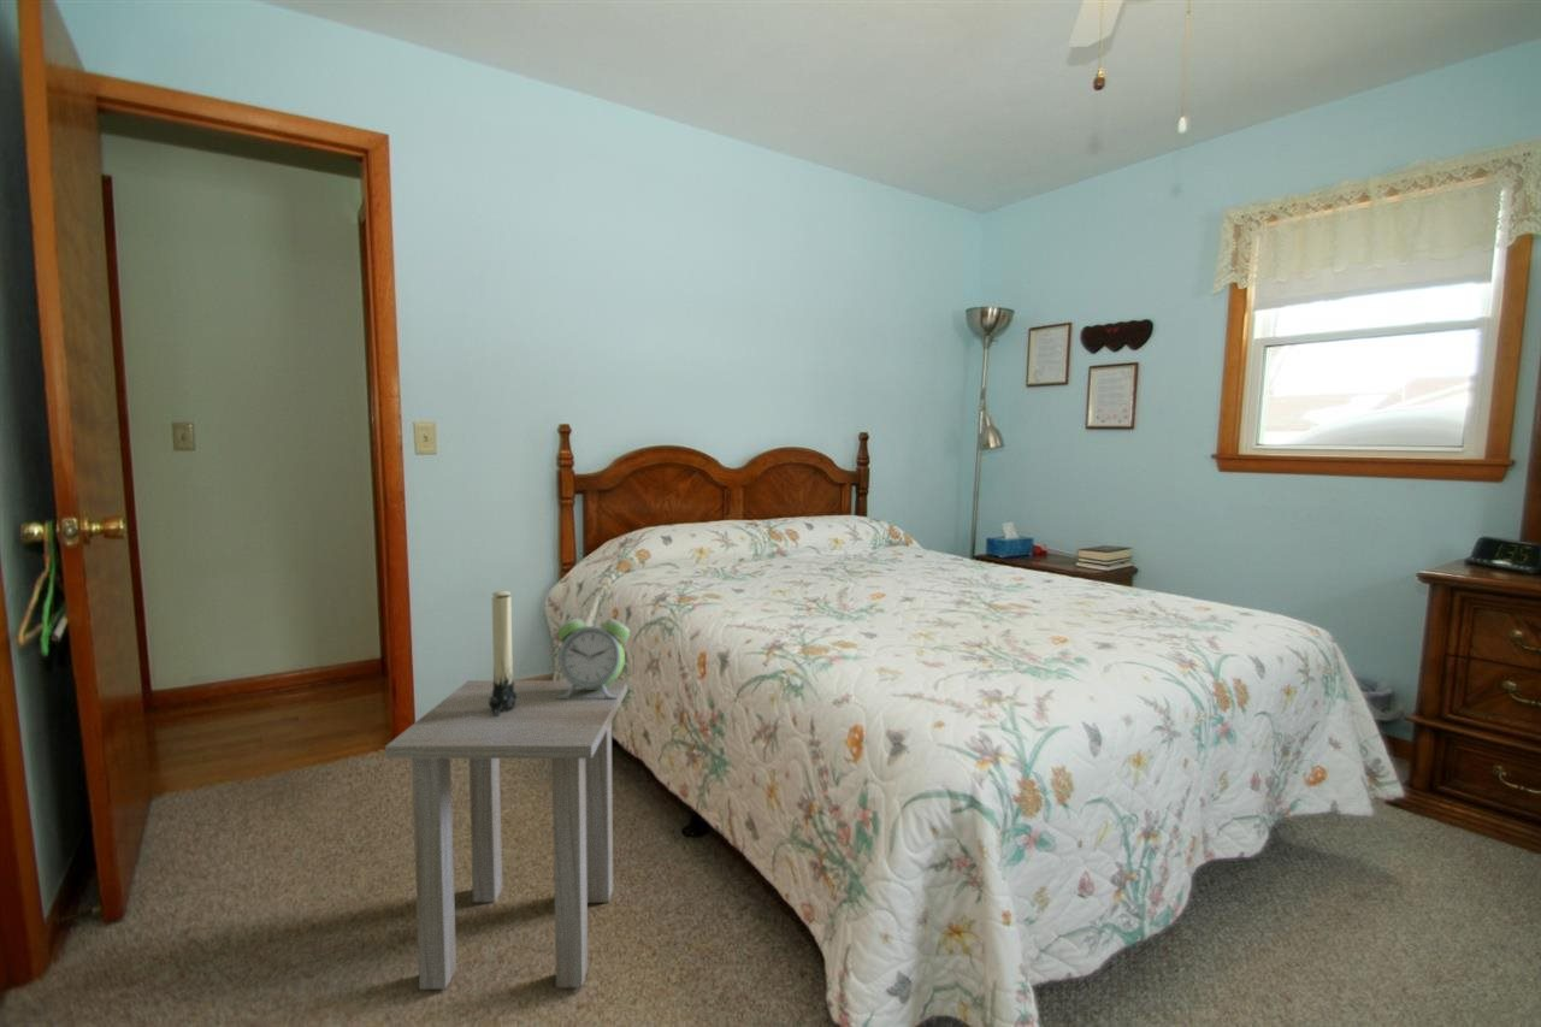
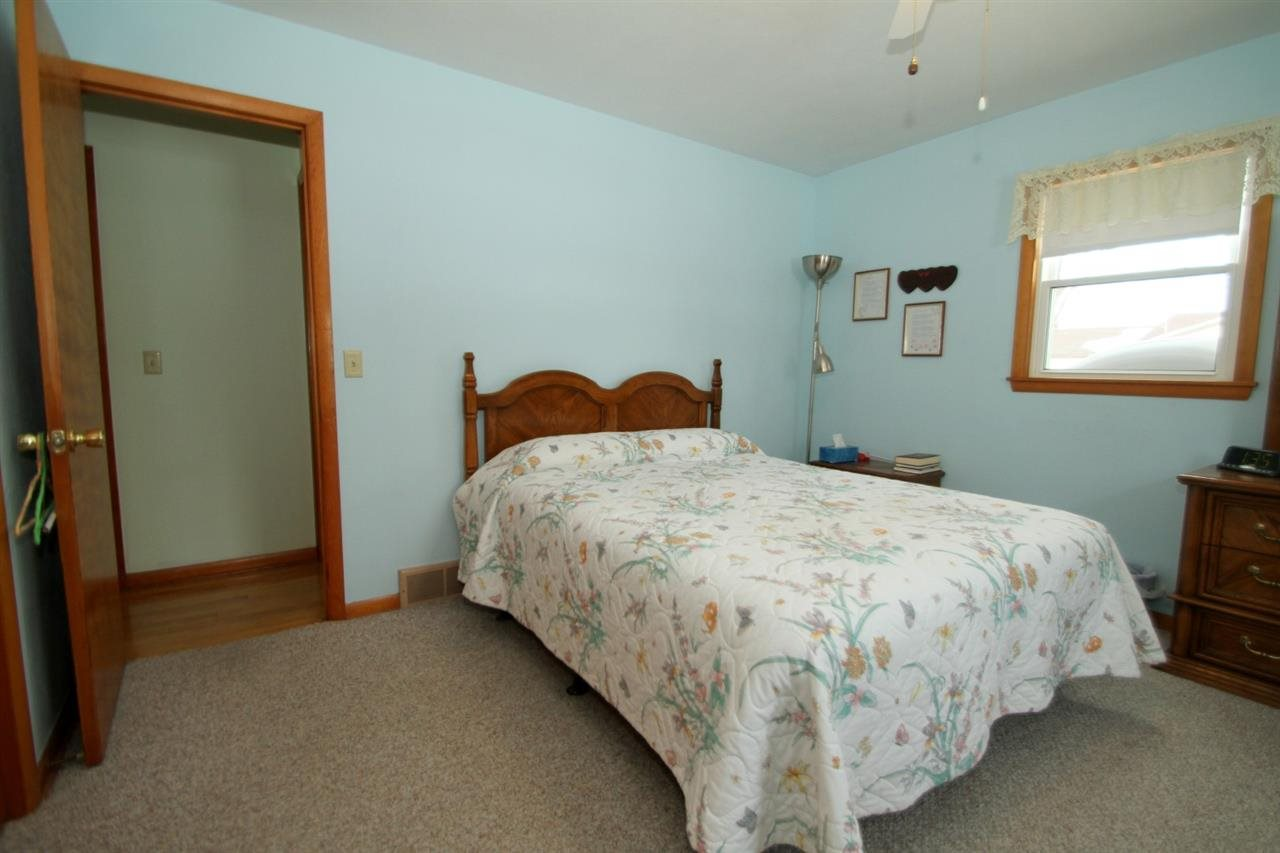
- side table [384,679,628,991]
- alarm clock [556,607,631,698]
- candle [489,590,516,718]
